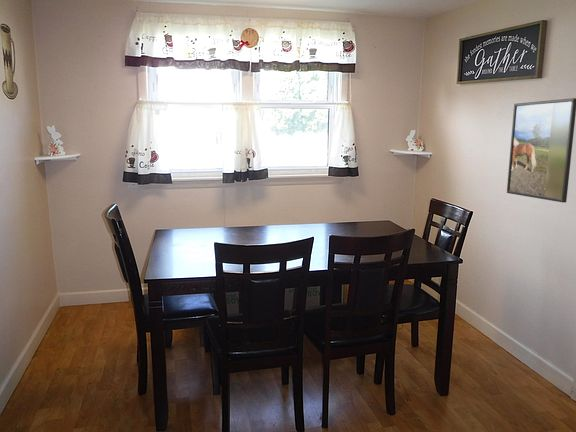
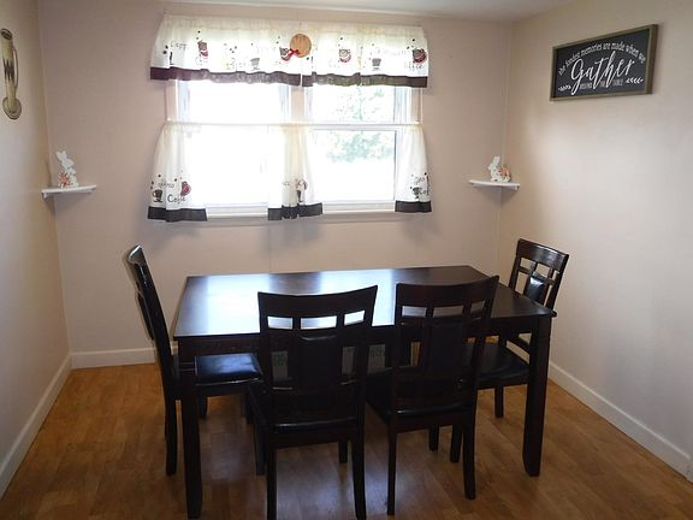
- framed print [506,97,576,204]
